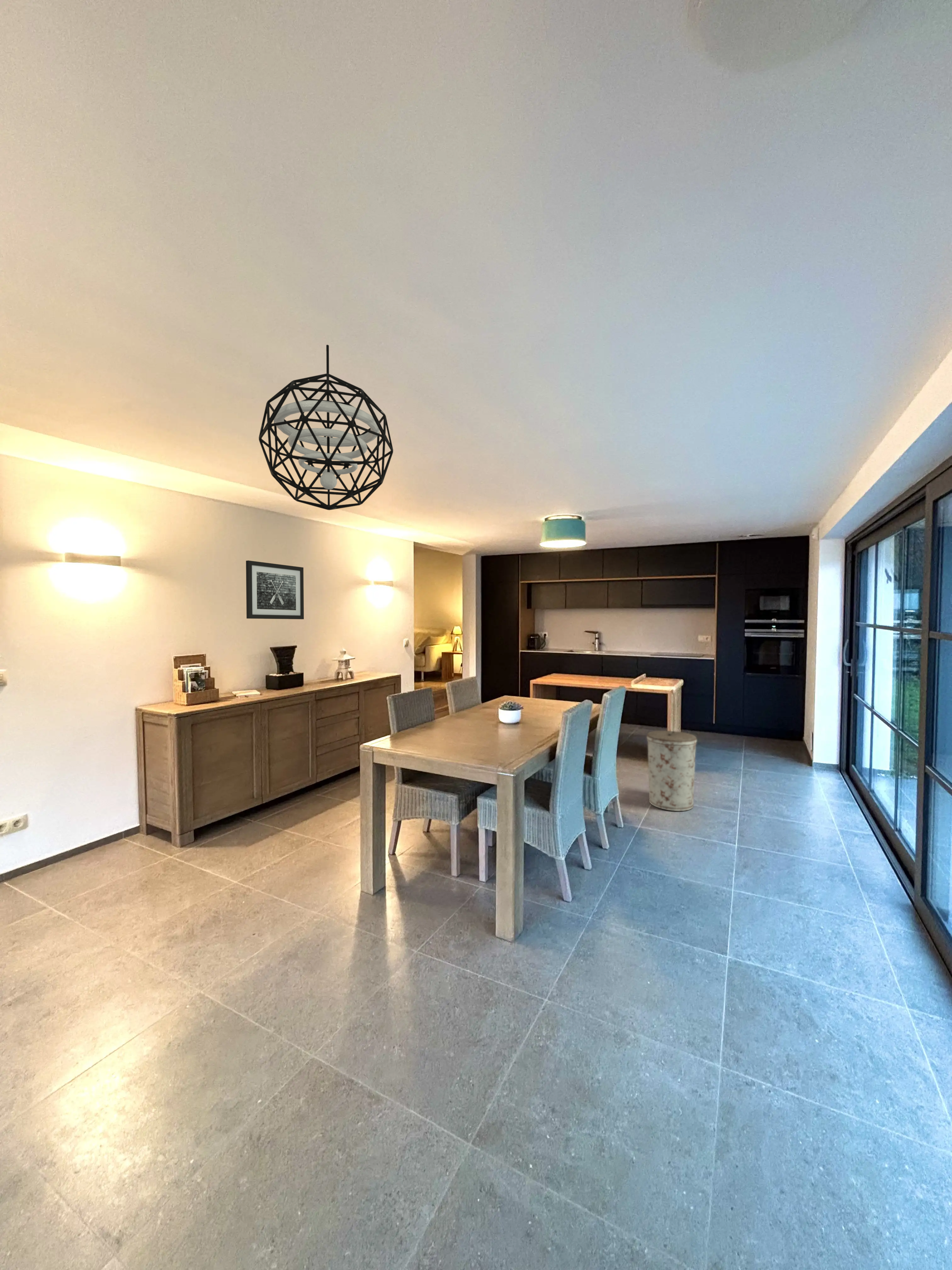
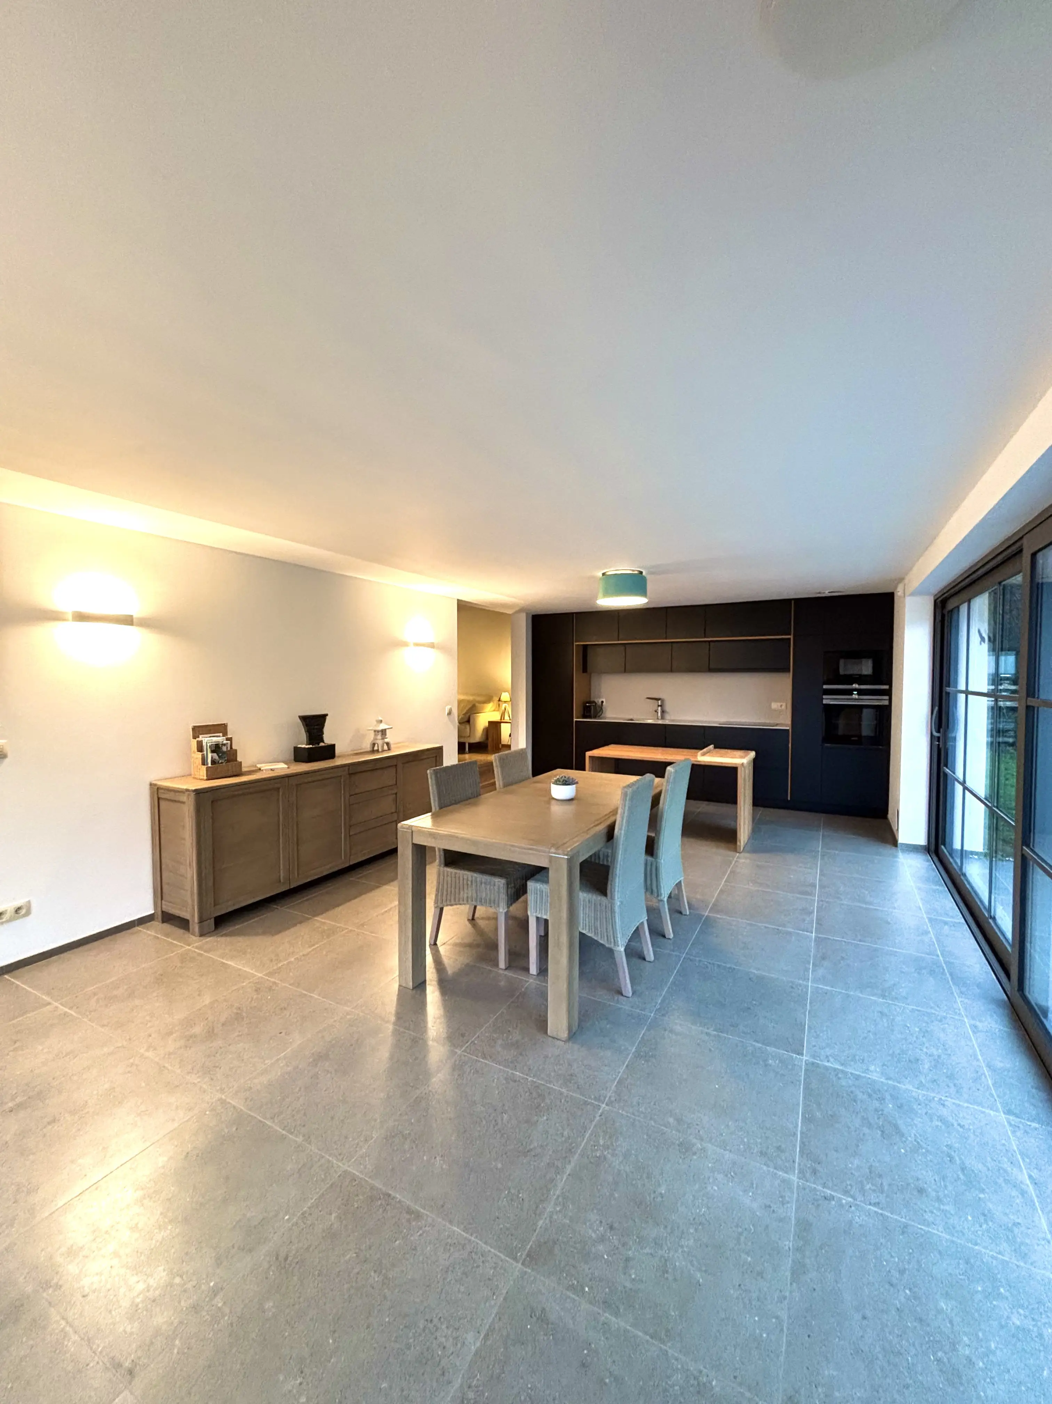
- pendant light [258,344,394,511]
- trash can [646,730,697,811]
- wall art [246,560,304,620]
